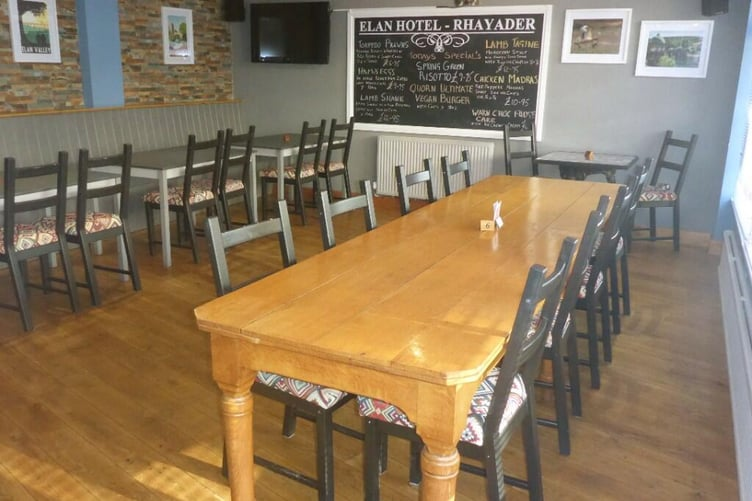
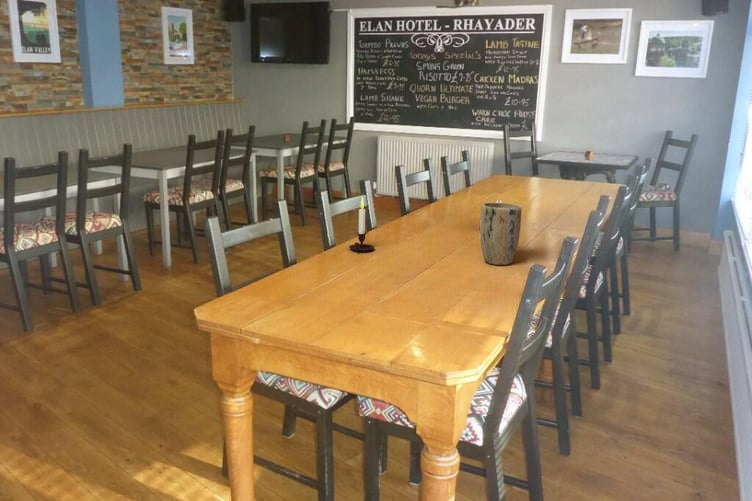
+ candle [348,195,375,252]
+ plant pot [479,201,522,266]
